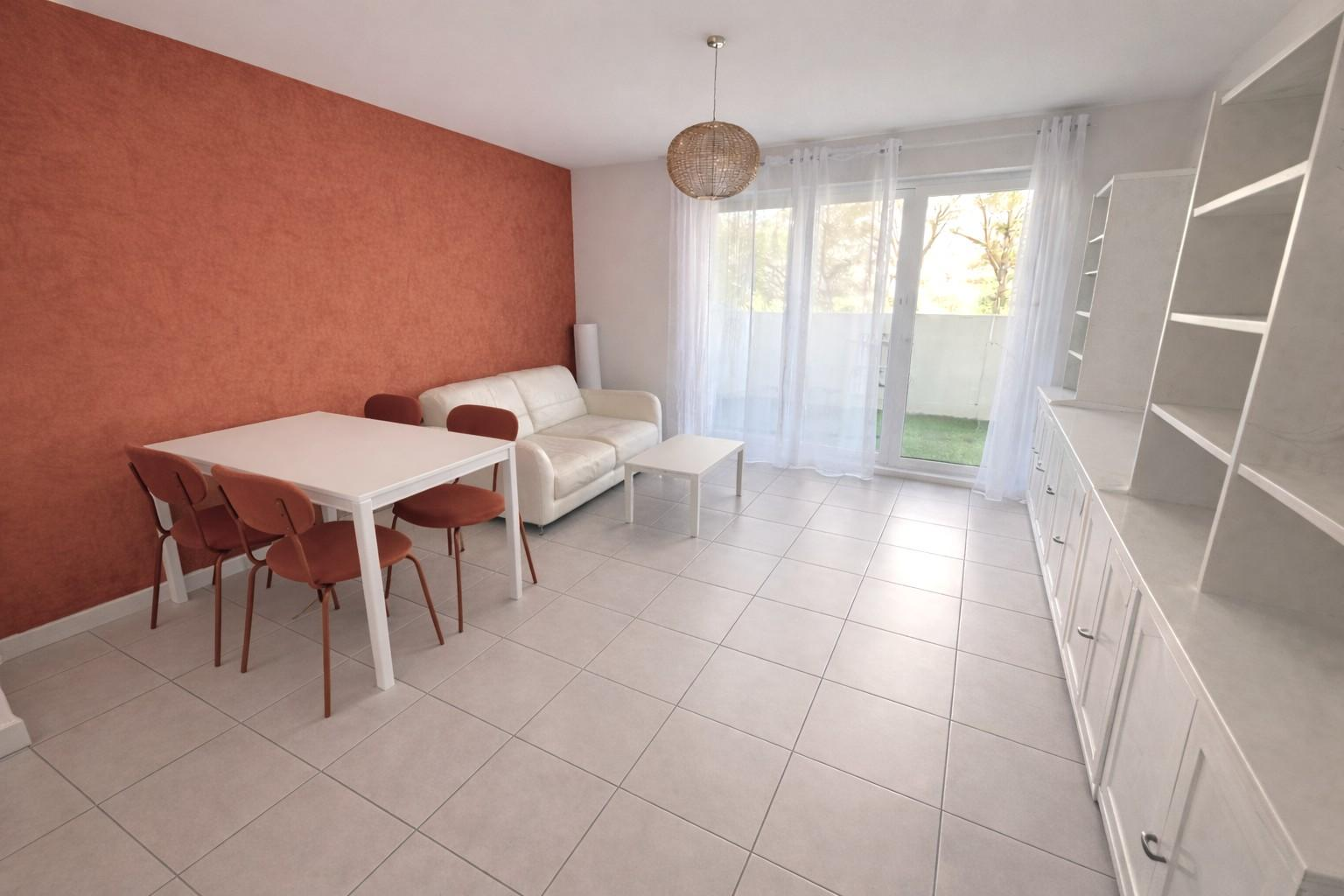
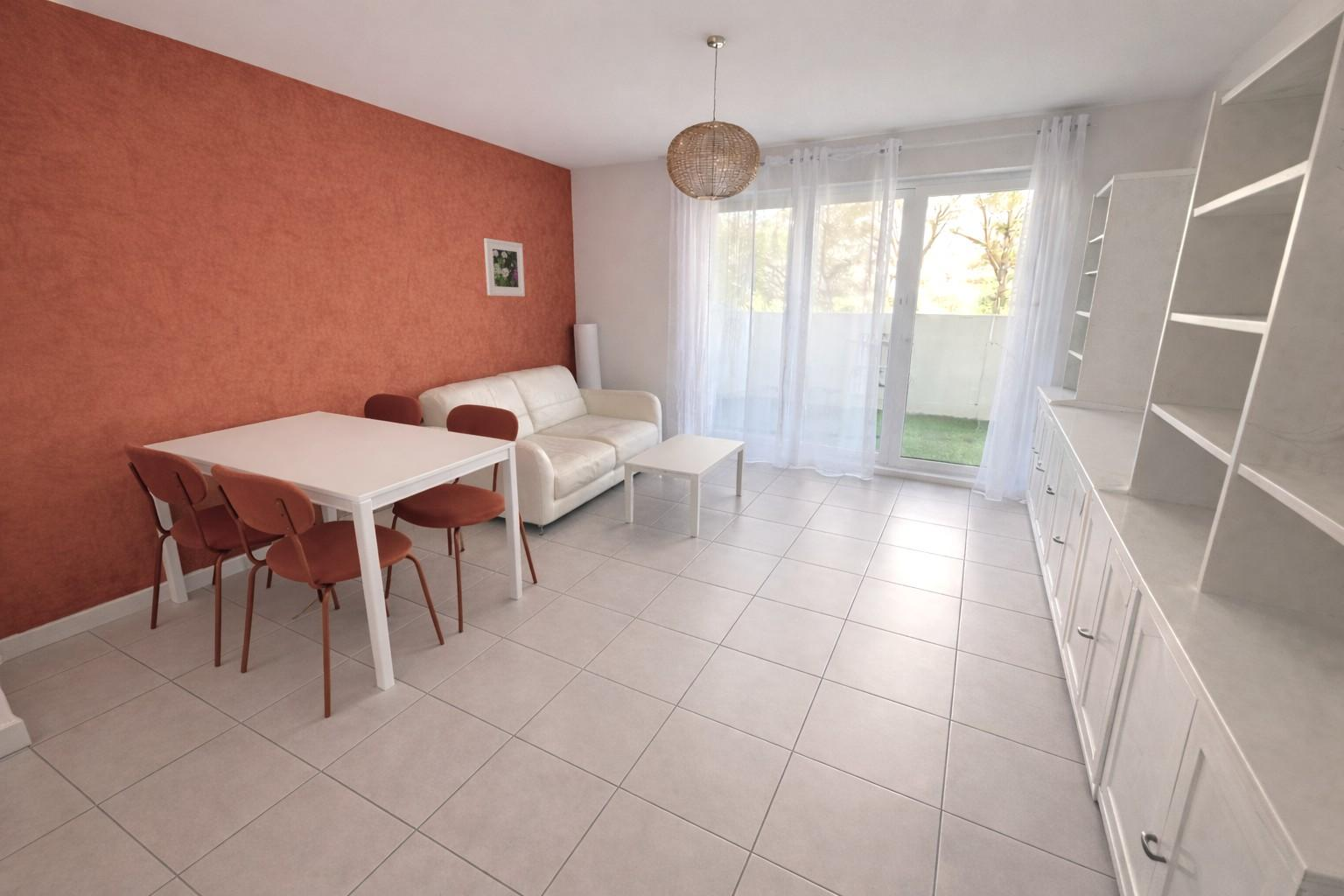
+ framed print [483,237,526,297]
